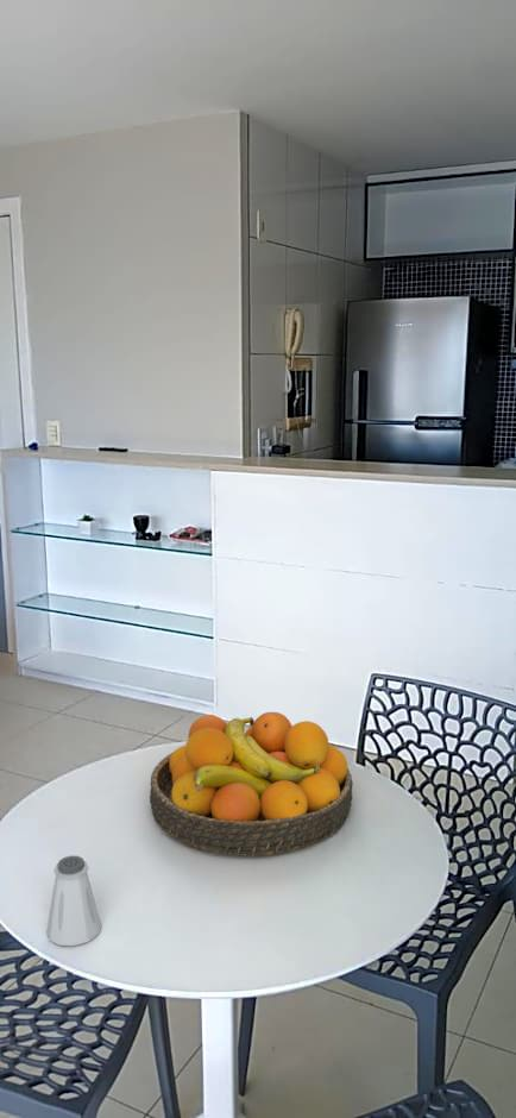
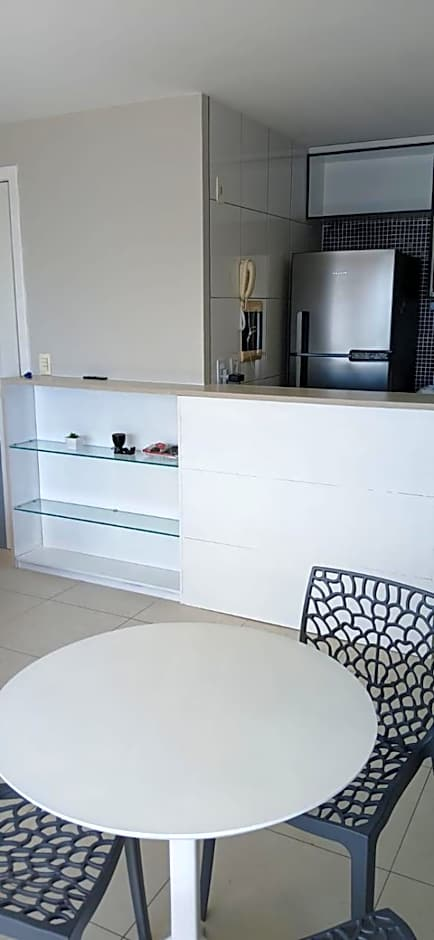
- fruit bowl [149,711,354,858]
- saltshaker [45,854,102,947]
